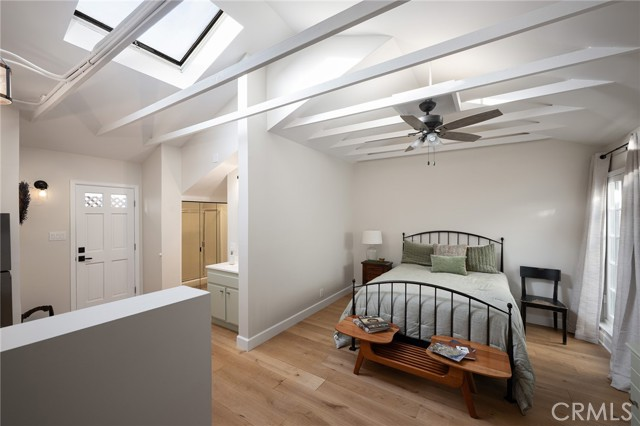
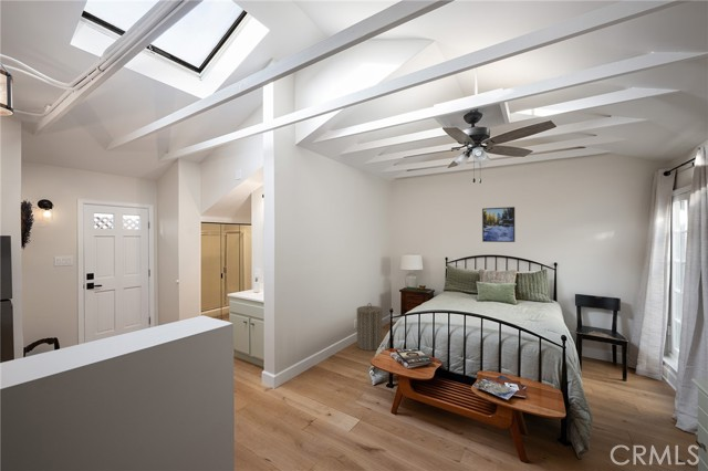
+ laundry hamper [356,302,384,352]
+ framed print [481,206,516,243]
